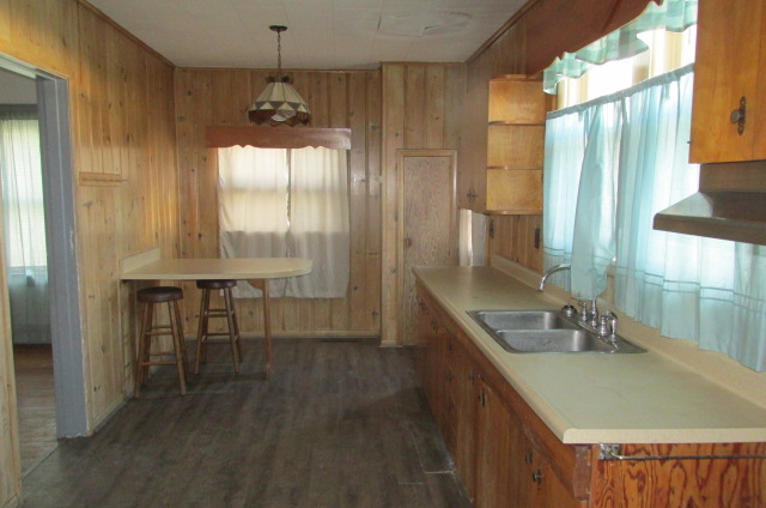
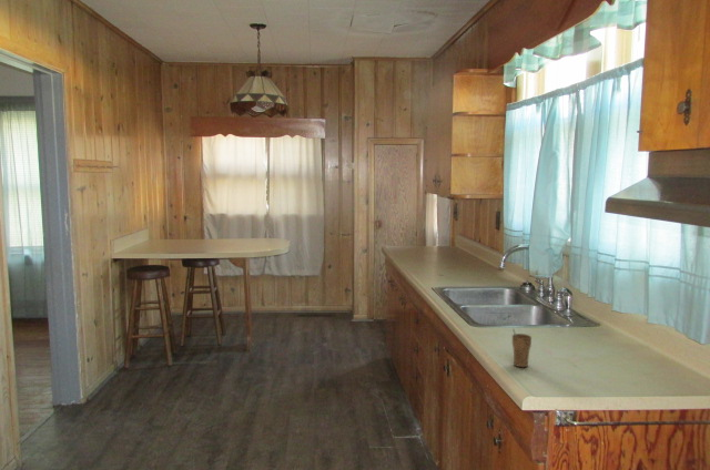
+ cup [511,328,532,368]
